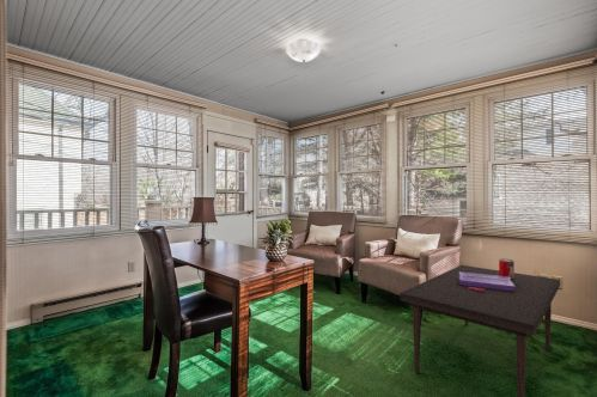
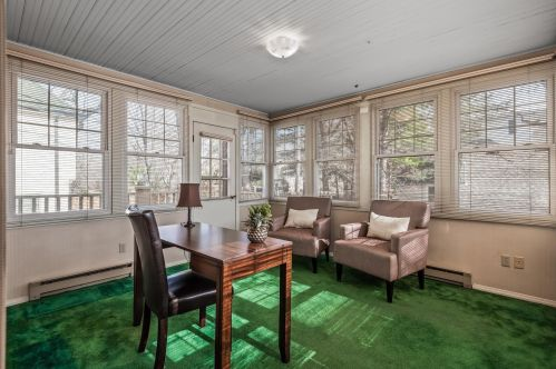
- coffee table [398,257,561,397]
